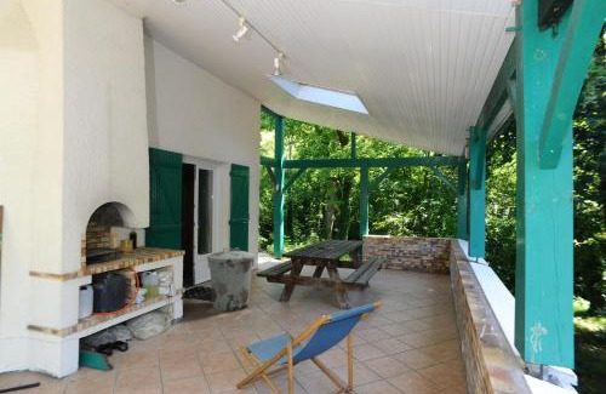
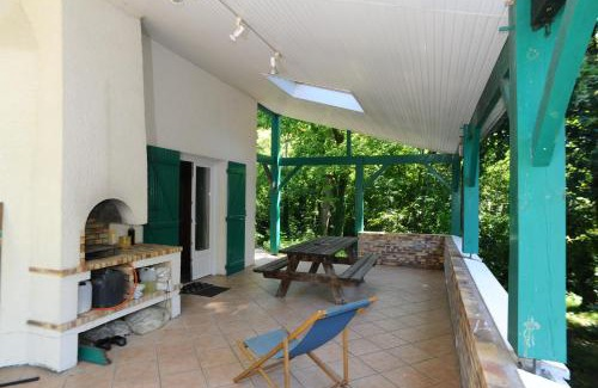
- trash can [206,247,256,312]
